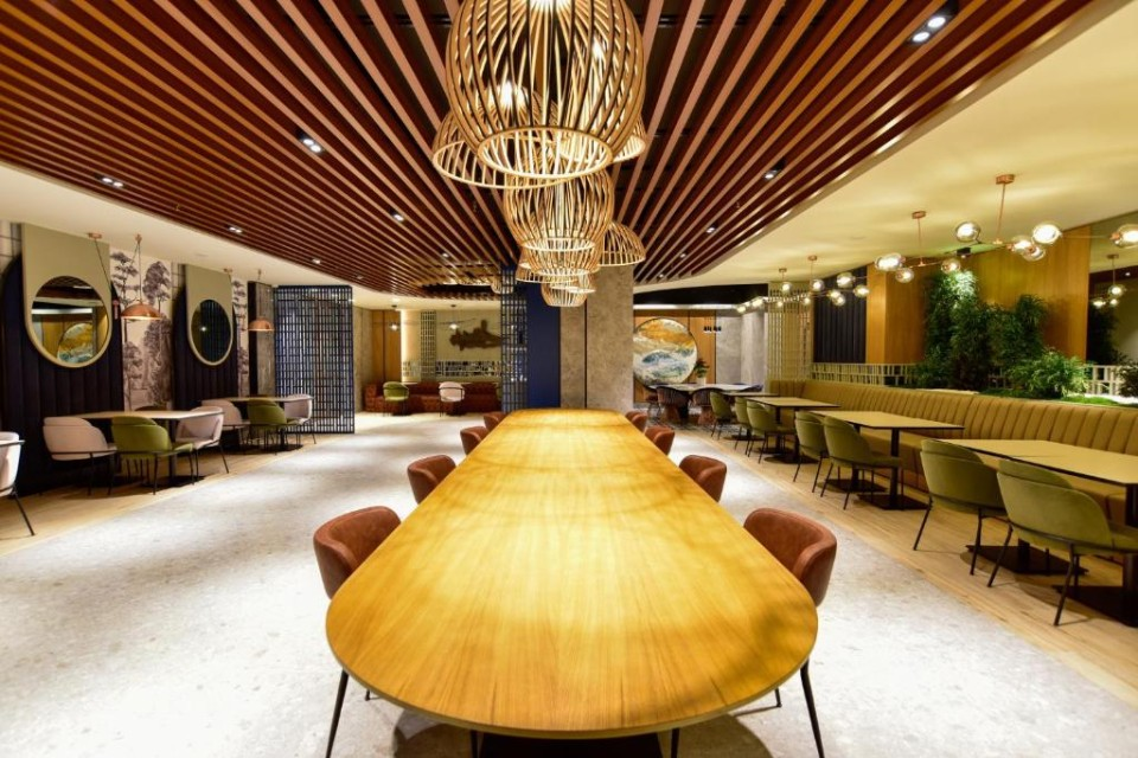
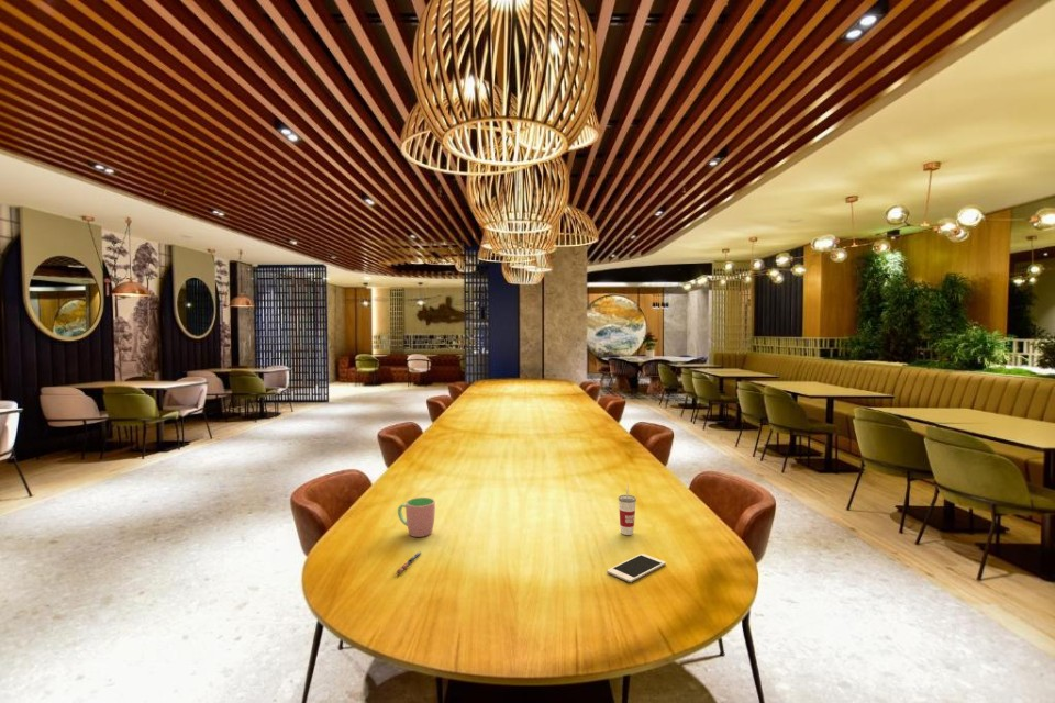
+ pen [395,550,422,574]
+ cup [618,483,637,536]
+ cup [397,496,436,538]
+ cell phone [606,553,667,583]
